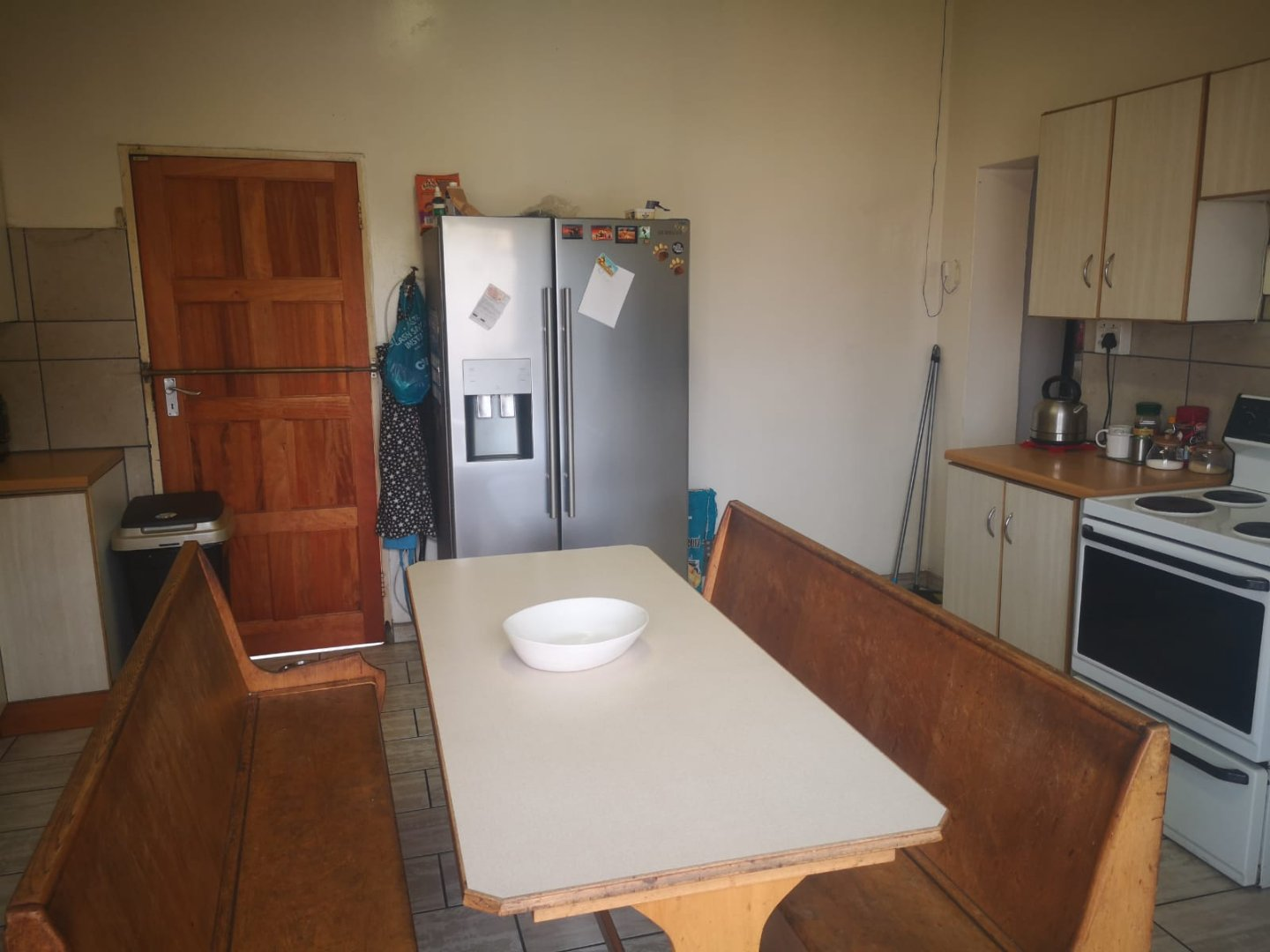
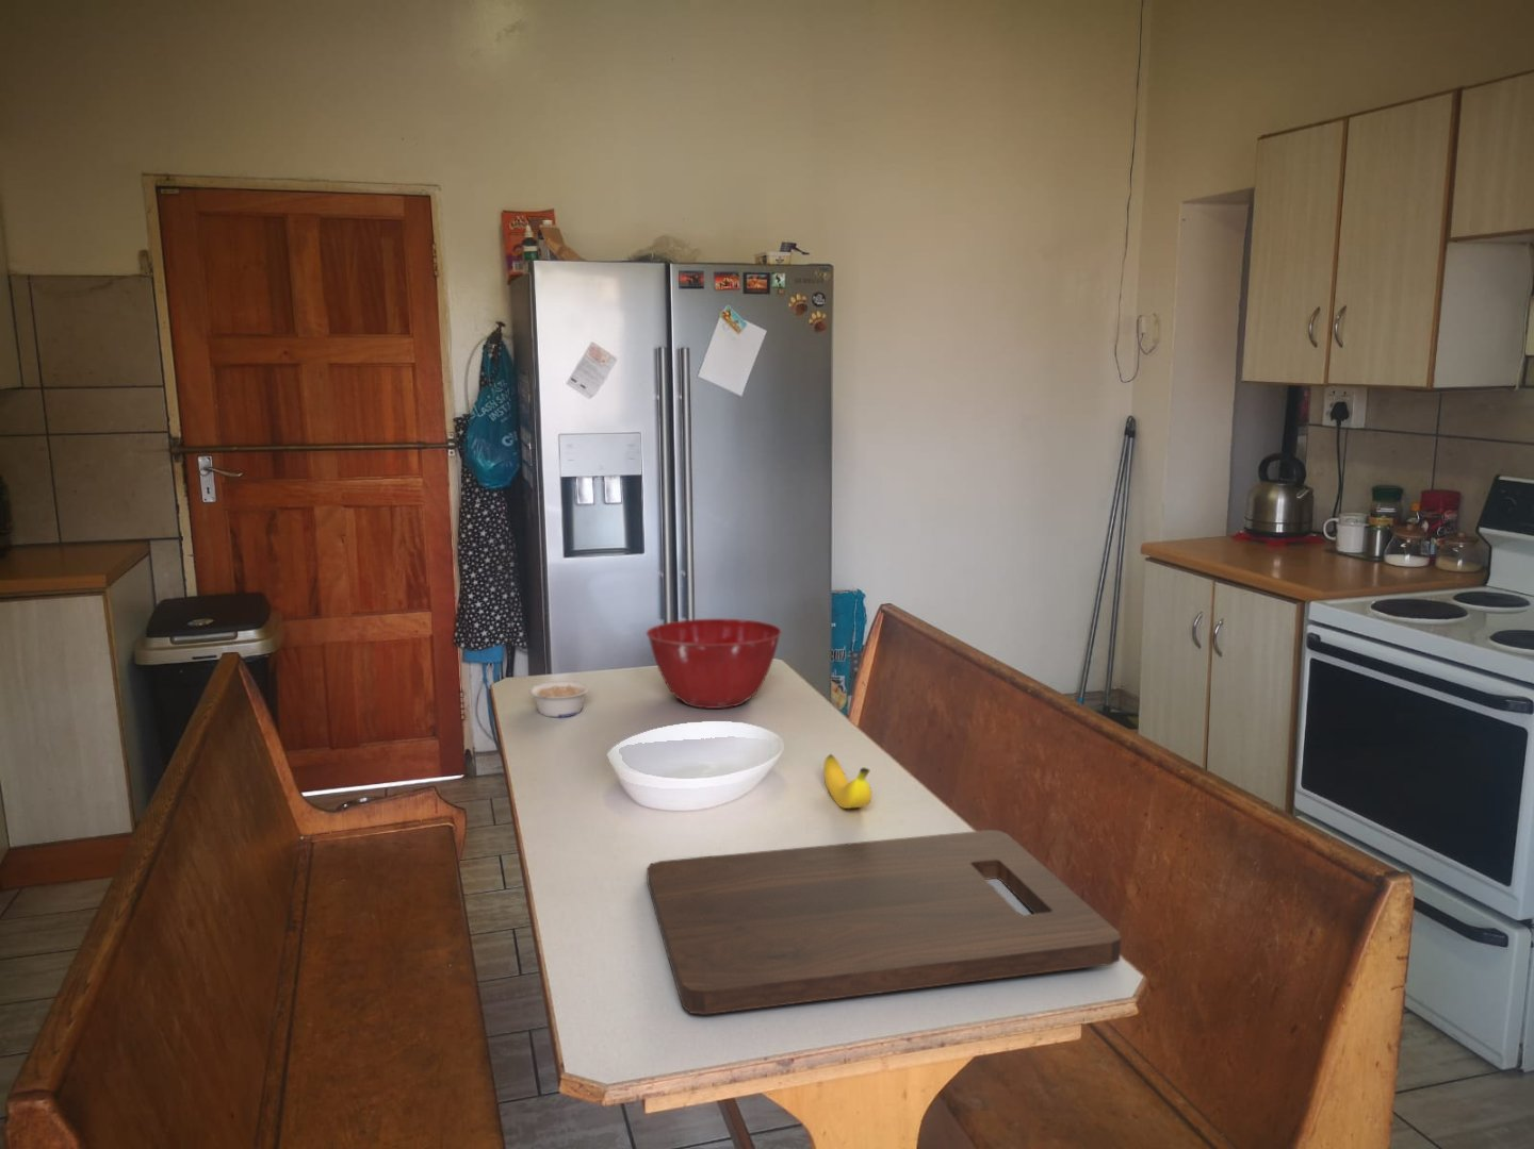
+ cutting board [645,829,1122,1016]
+ legume [528,680,591,718]
+ mixing bowl [645,618,783,710]
+ banana [823,753,872,810]
